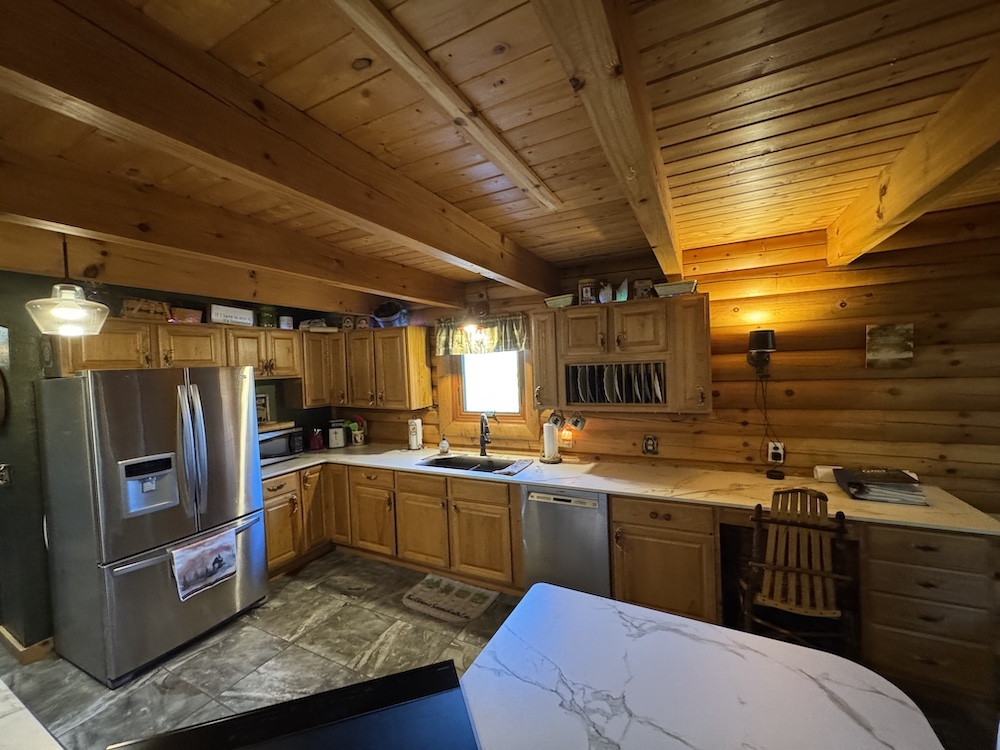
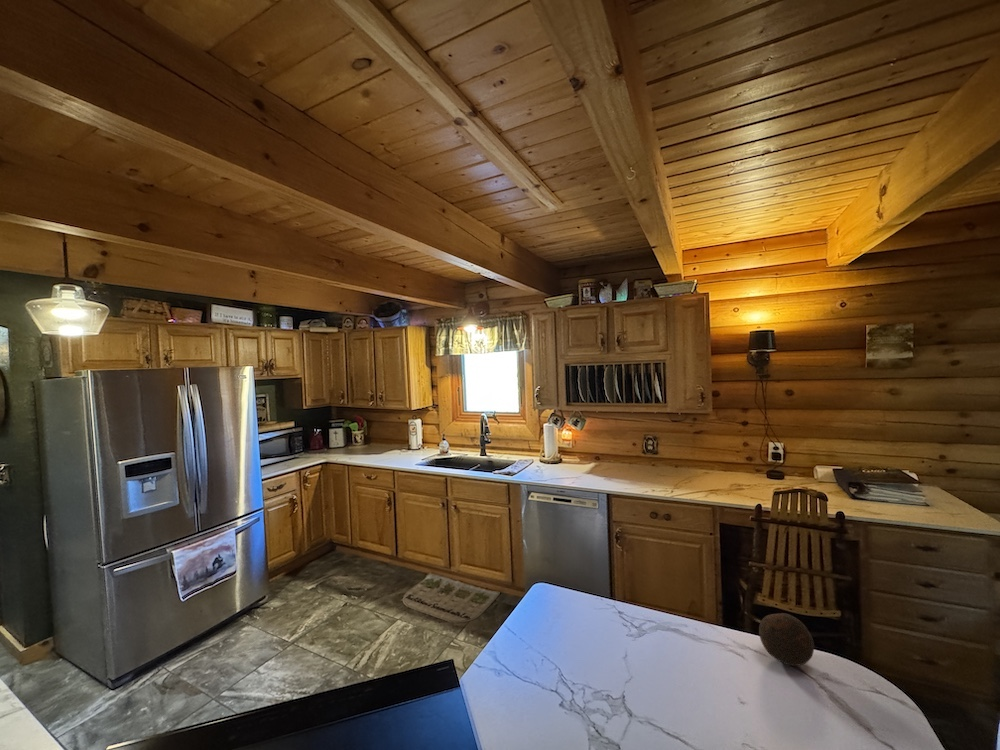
+ decorative ball [758,612,815,667]
